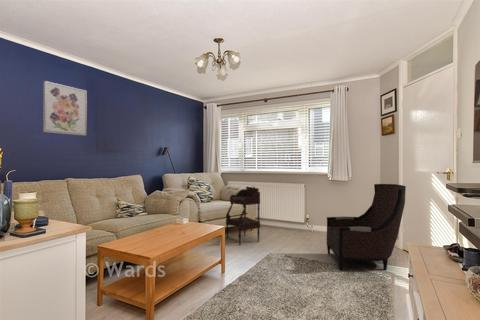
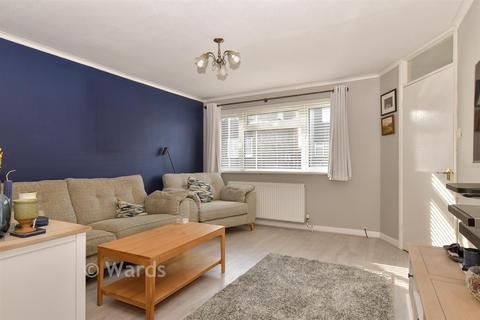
- armchair [326,183,407,271]
- side table [225,186,261,246]
- wall art [42,80,88,136]
